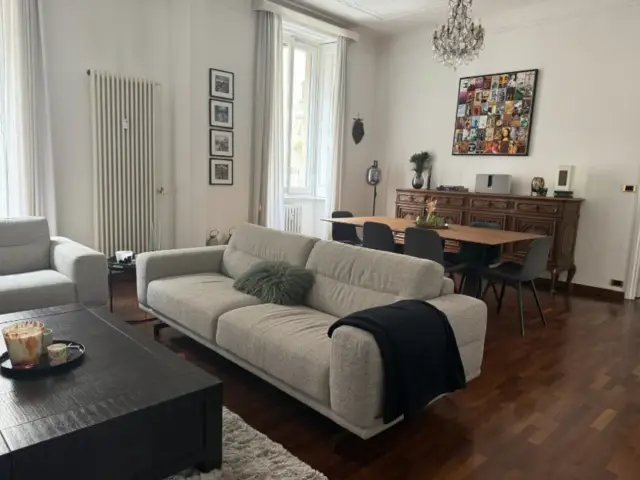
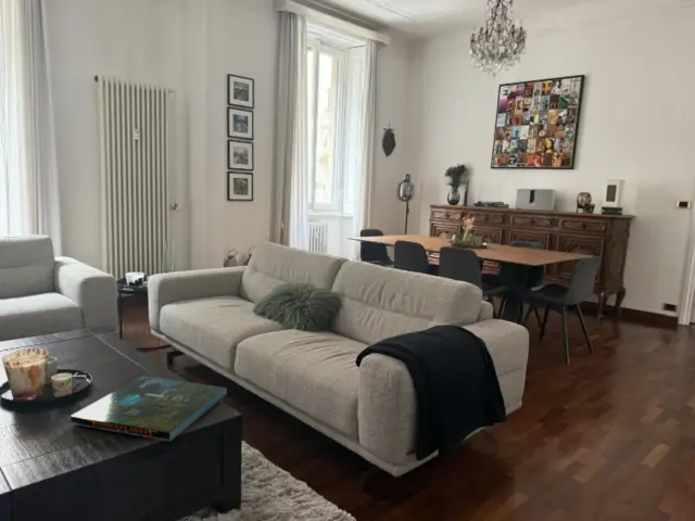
+ board game [70,374,228,443]
